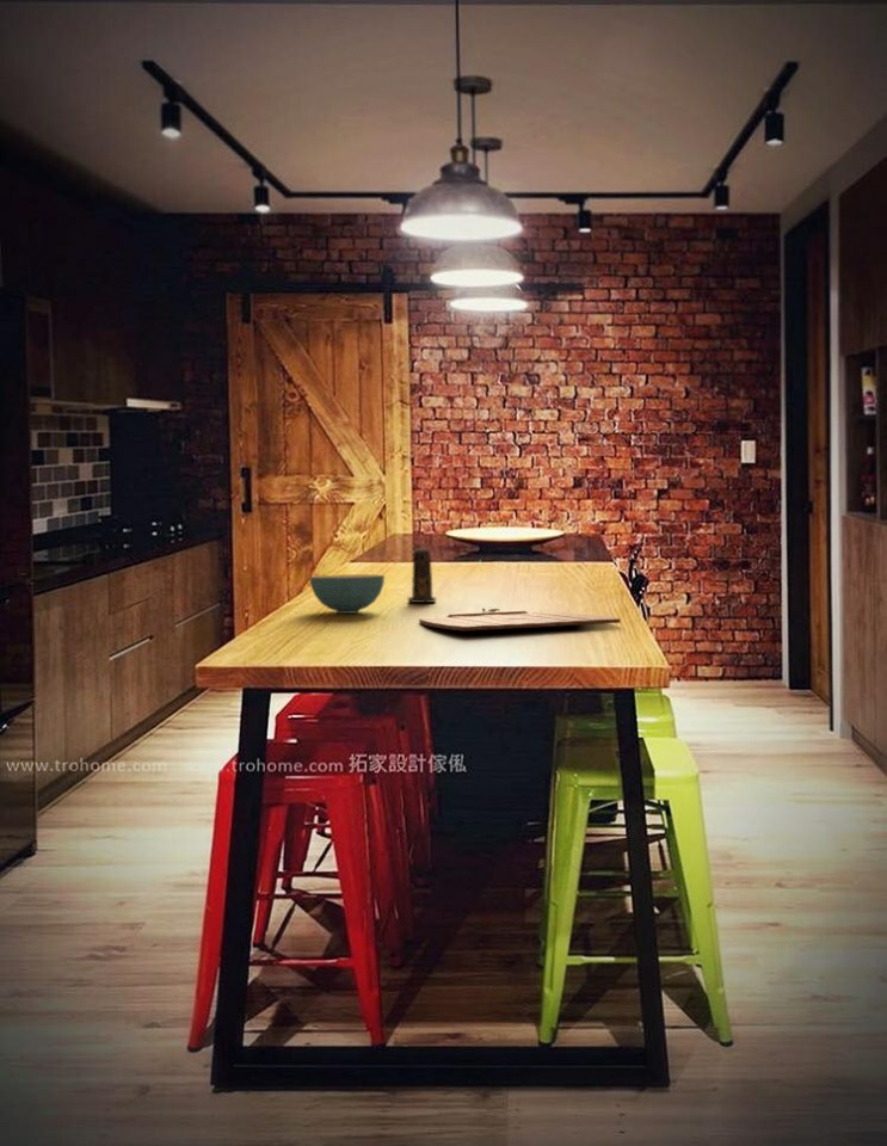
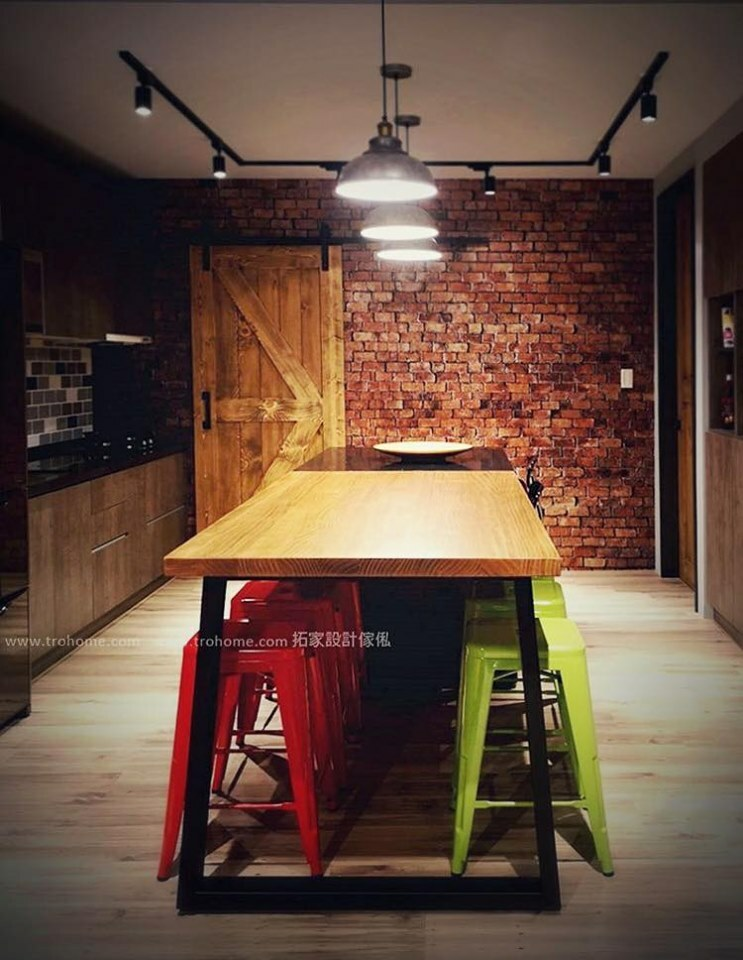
- cereal bowl [308,573,386,615]
- cutting board [418,608,622,631]
- candle [407,548,437,604]
